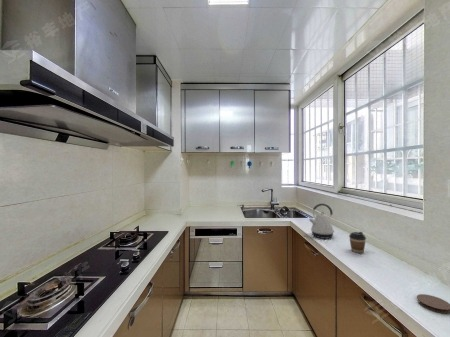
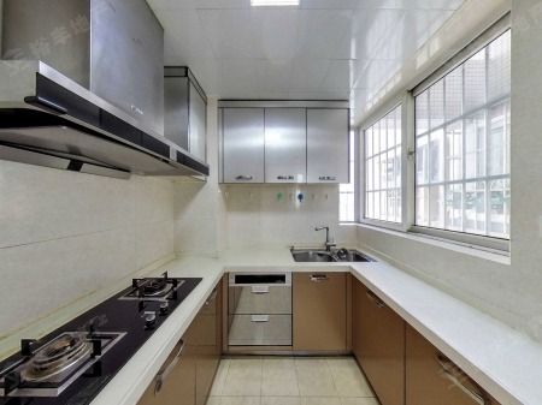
- kettle [308,203,335,240]
- coaster [416,293,450,314]
- coffee cup [348,231,367,254]
